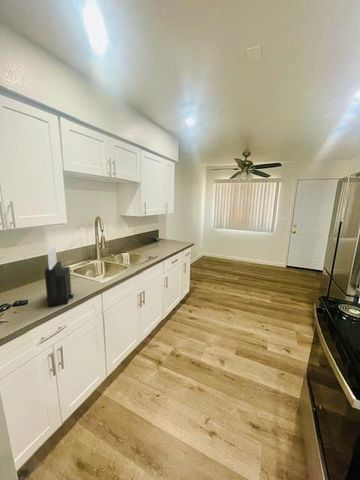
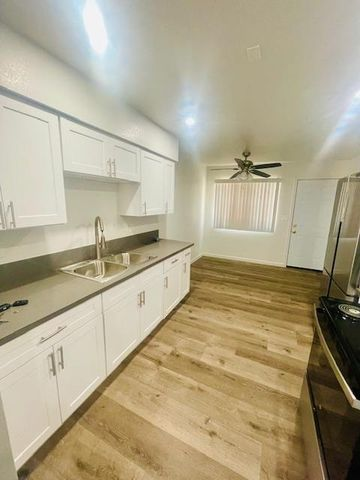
- knife block [44,245,74,308]
